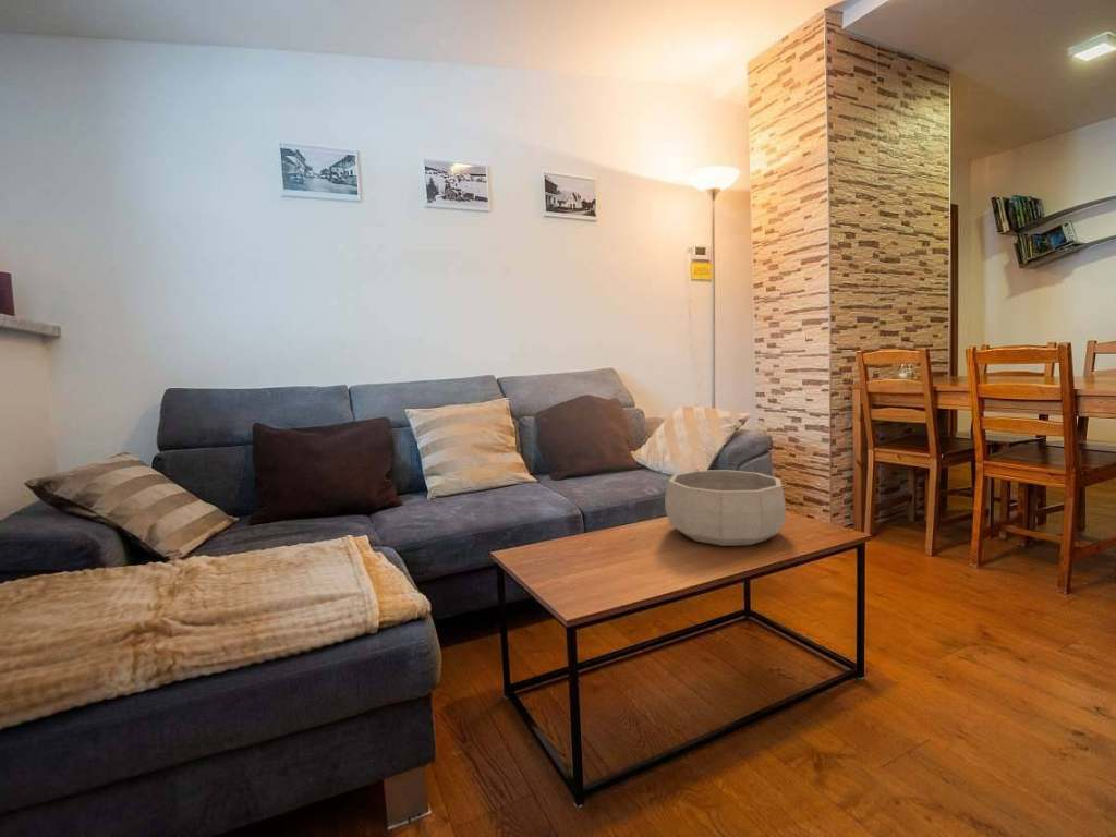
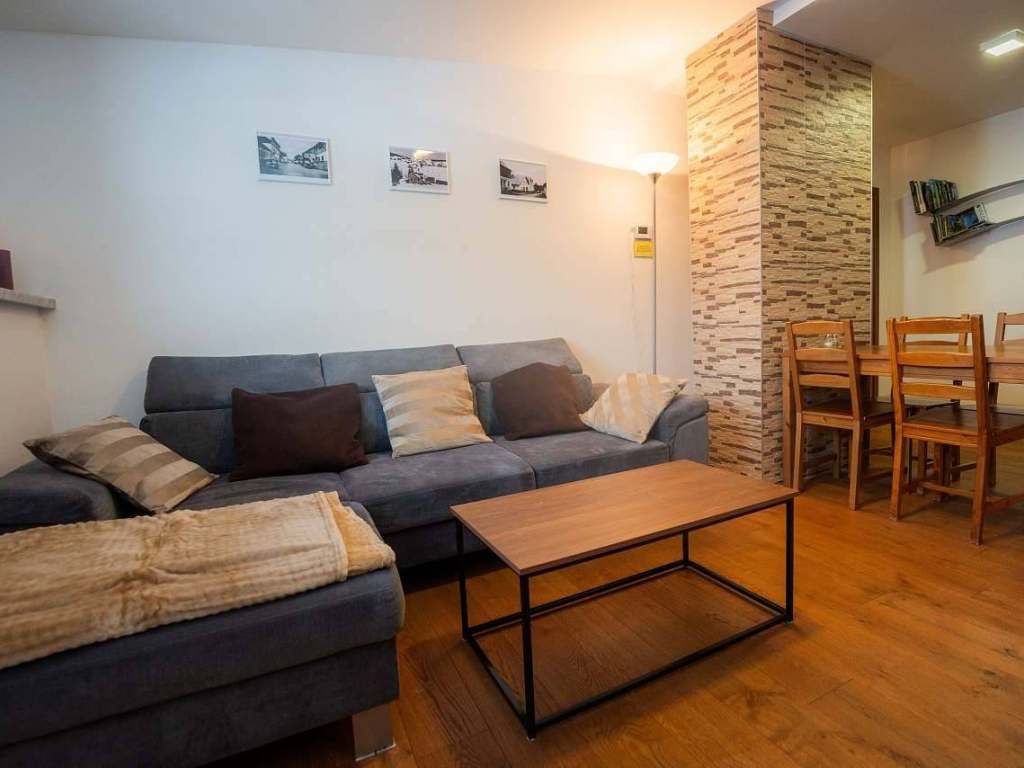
- decorative bowl [664,469,787,547]
